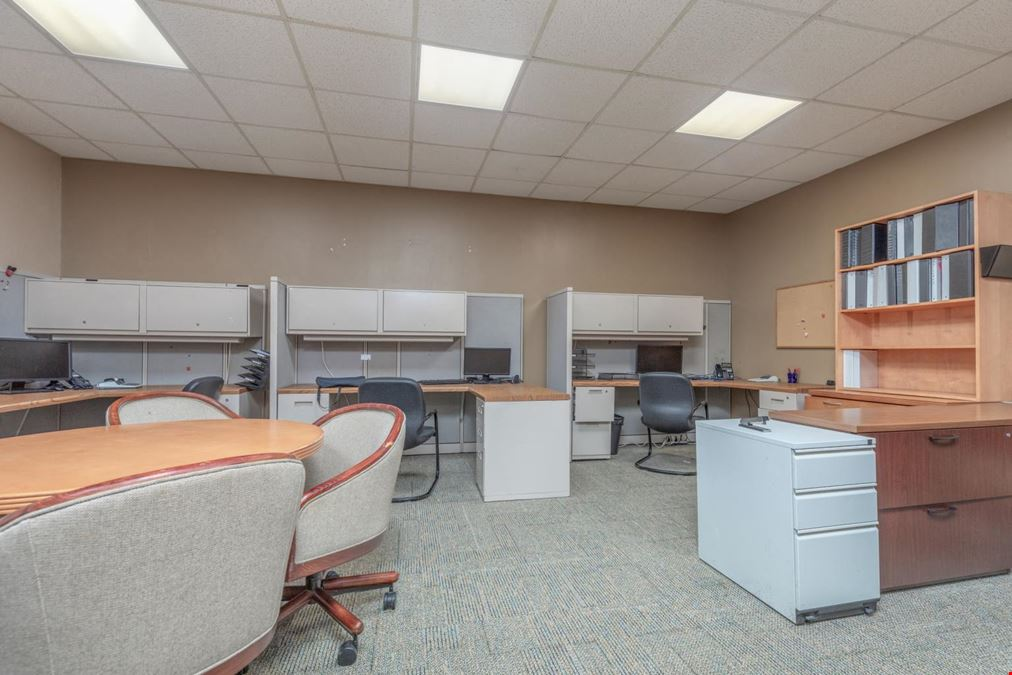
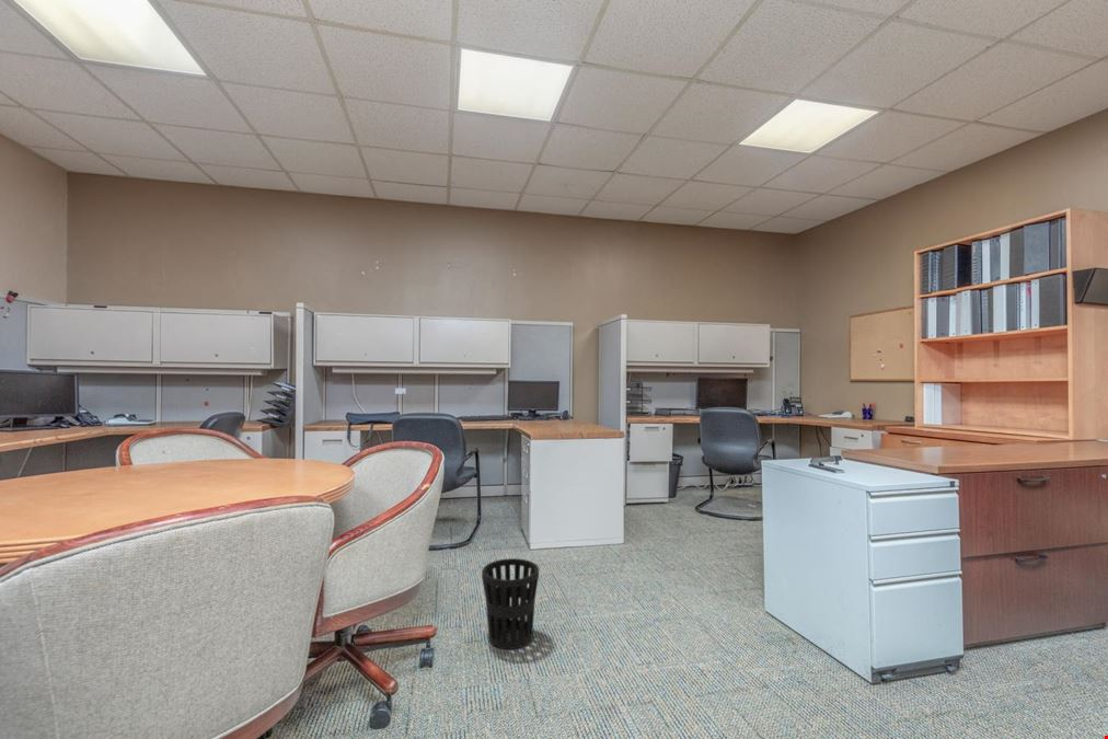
+ wastebasket [481,557,540,650]
